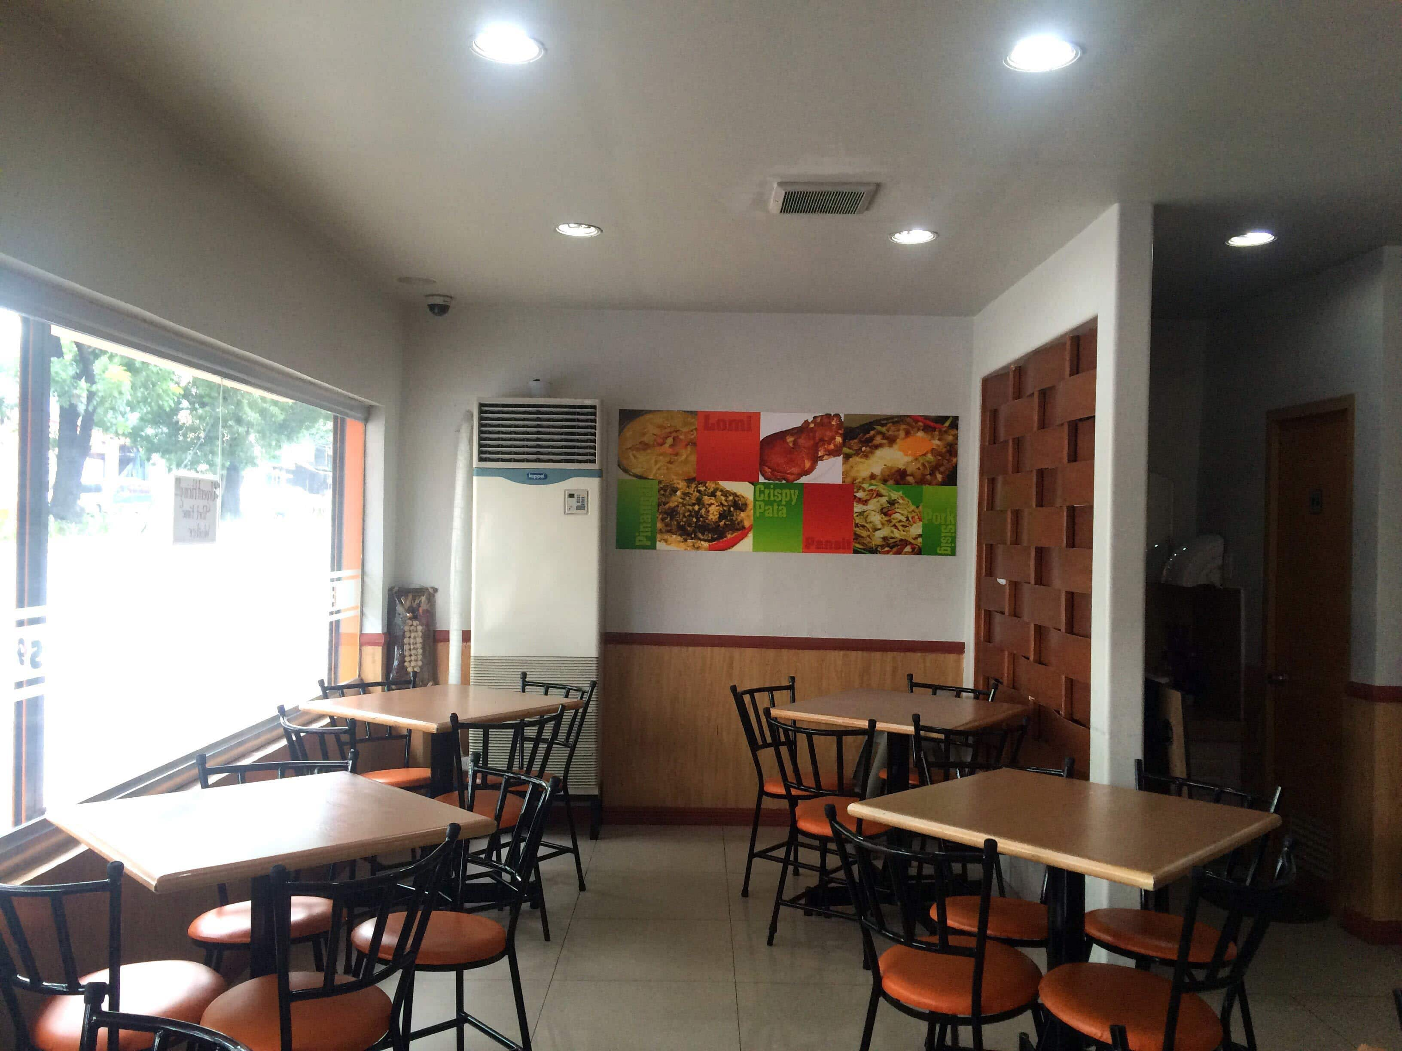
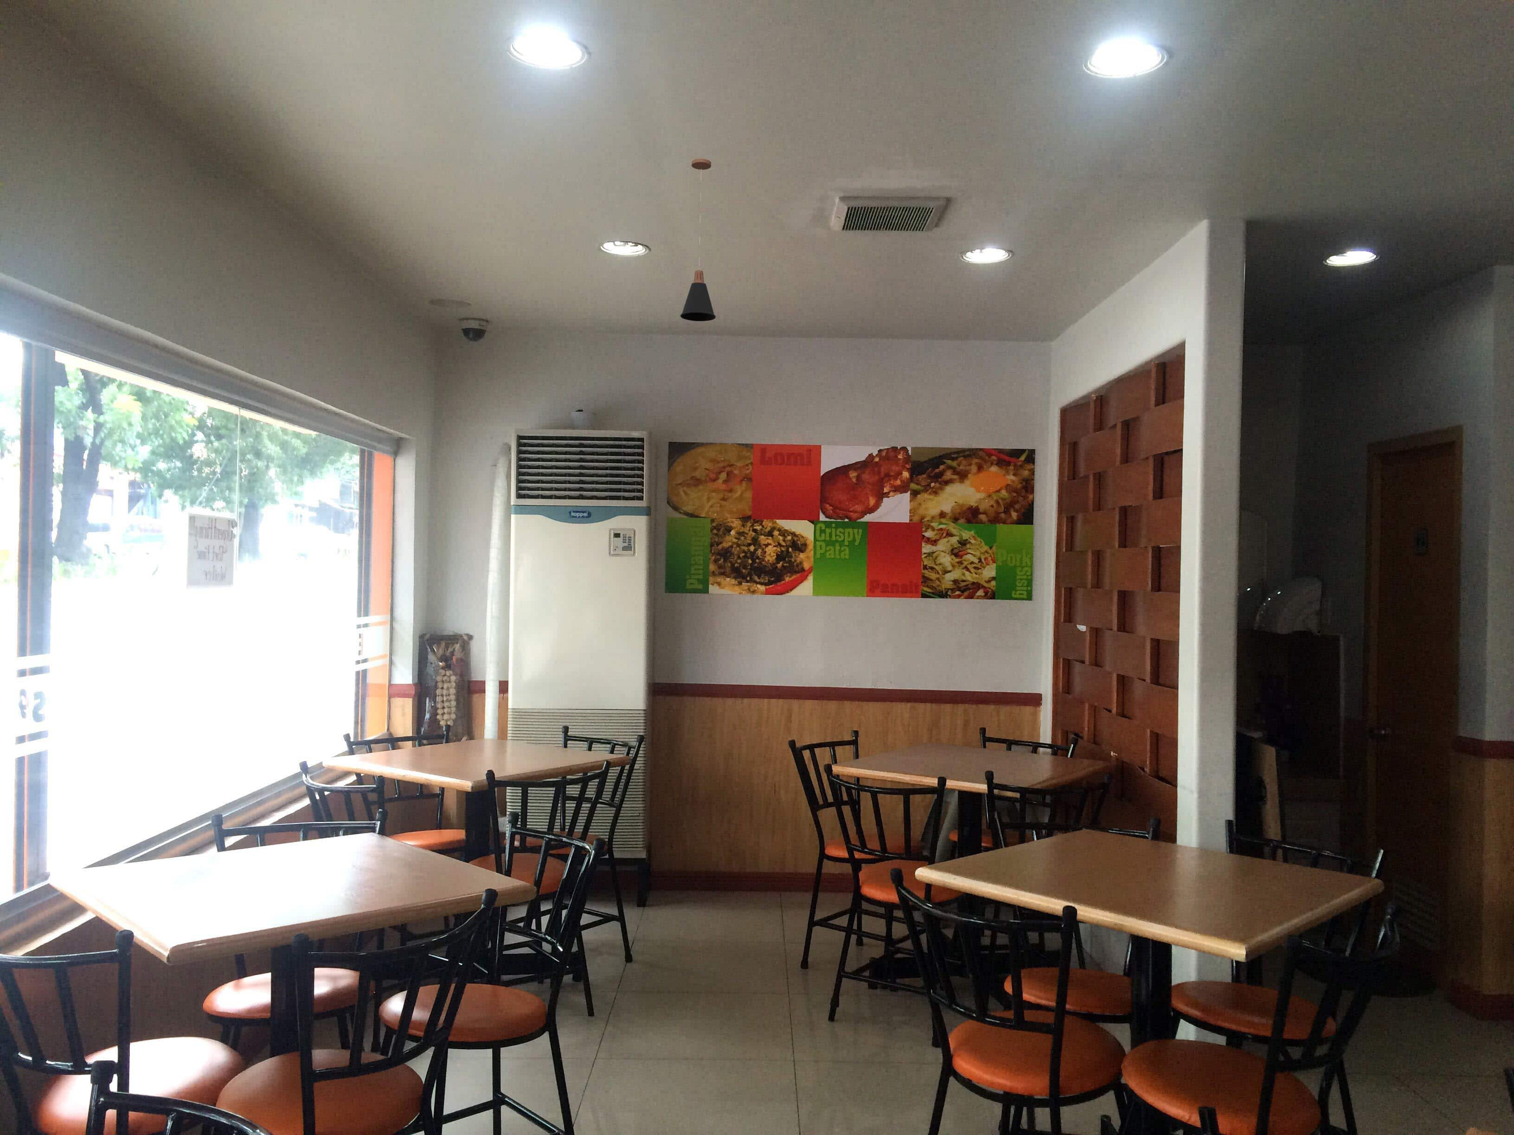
+ pendant lamp [680,159,716,322]
